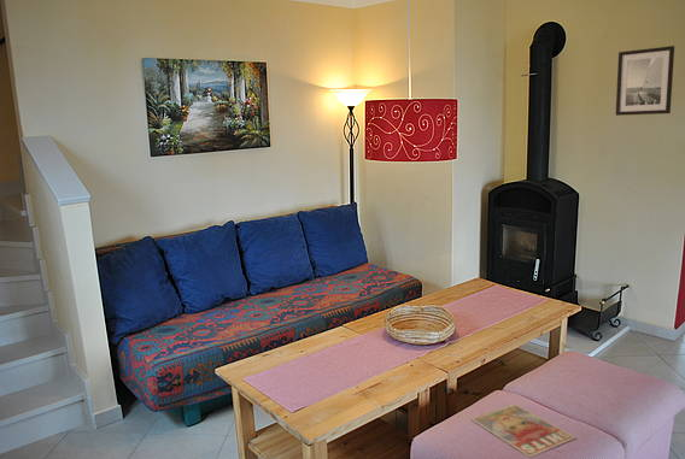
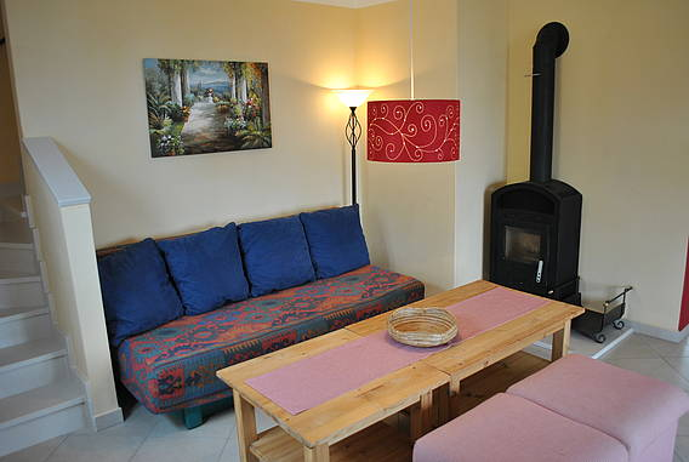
- magazine [470,402,578,458]
- wall art [615,45,675,117]
